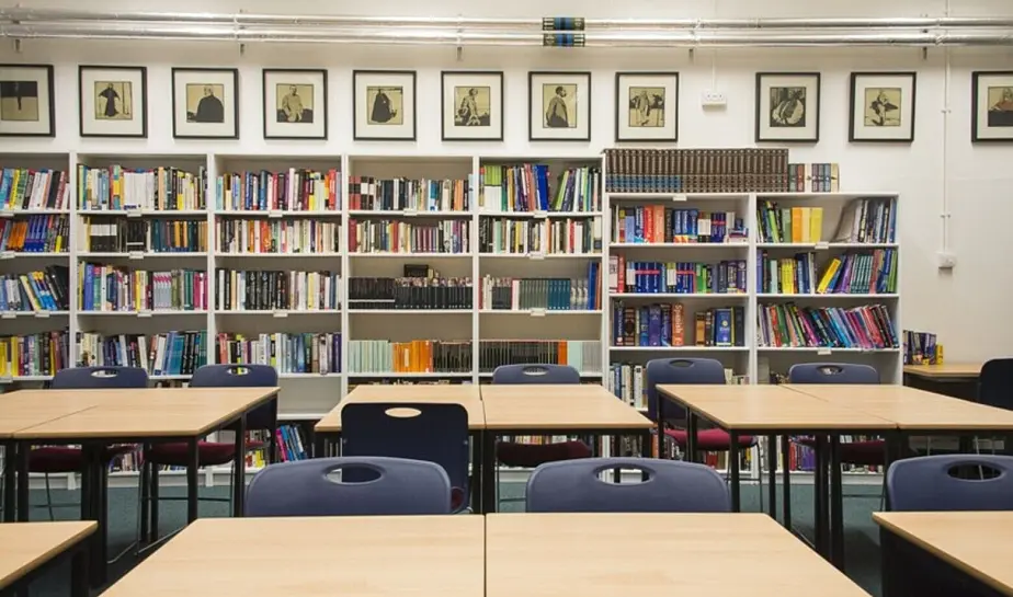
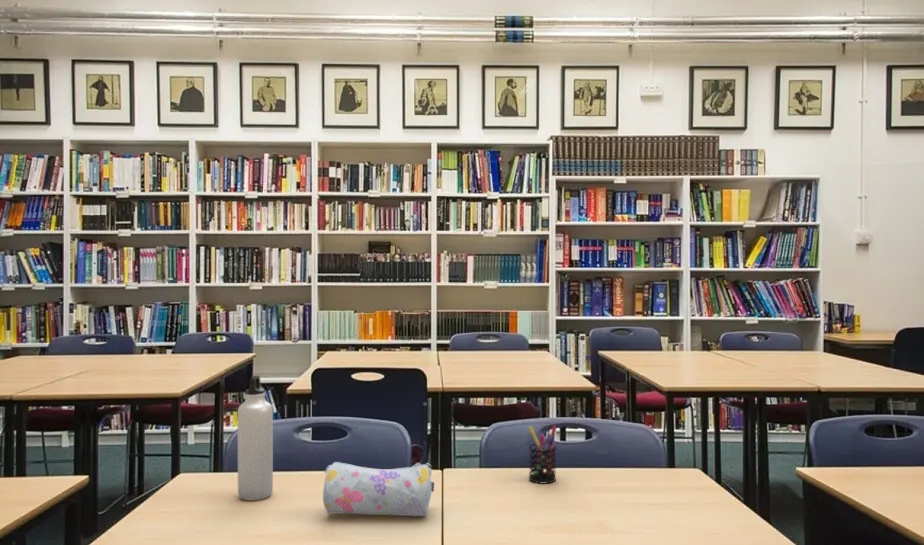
+ pencil case [322,461,435,517]
+ water bottle [237,374,274,502]
+ pen holder [527,425,557,484]
